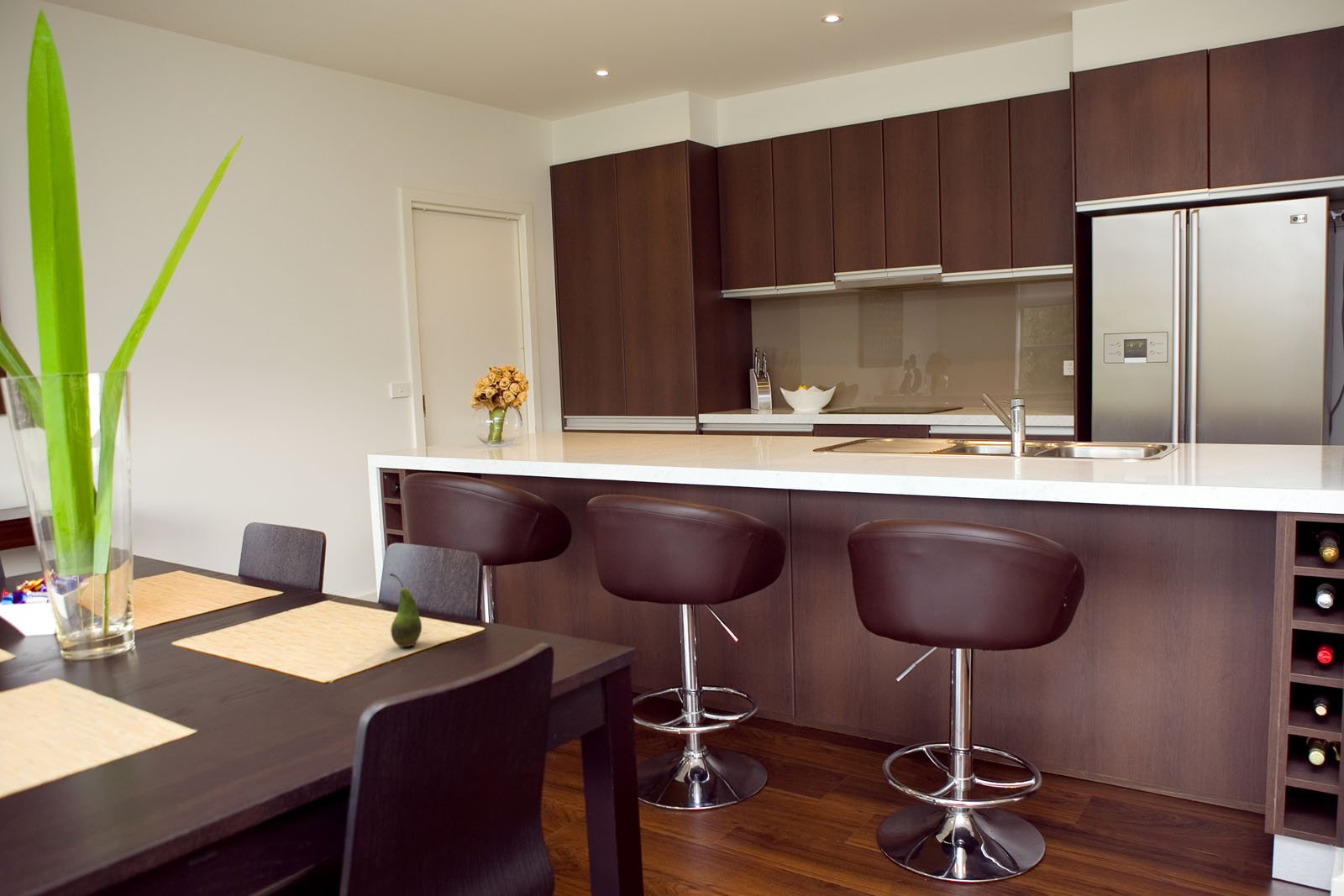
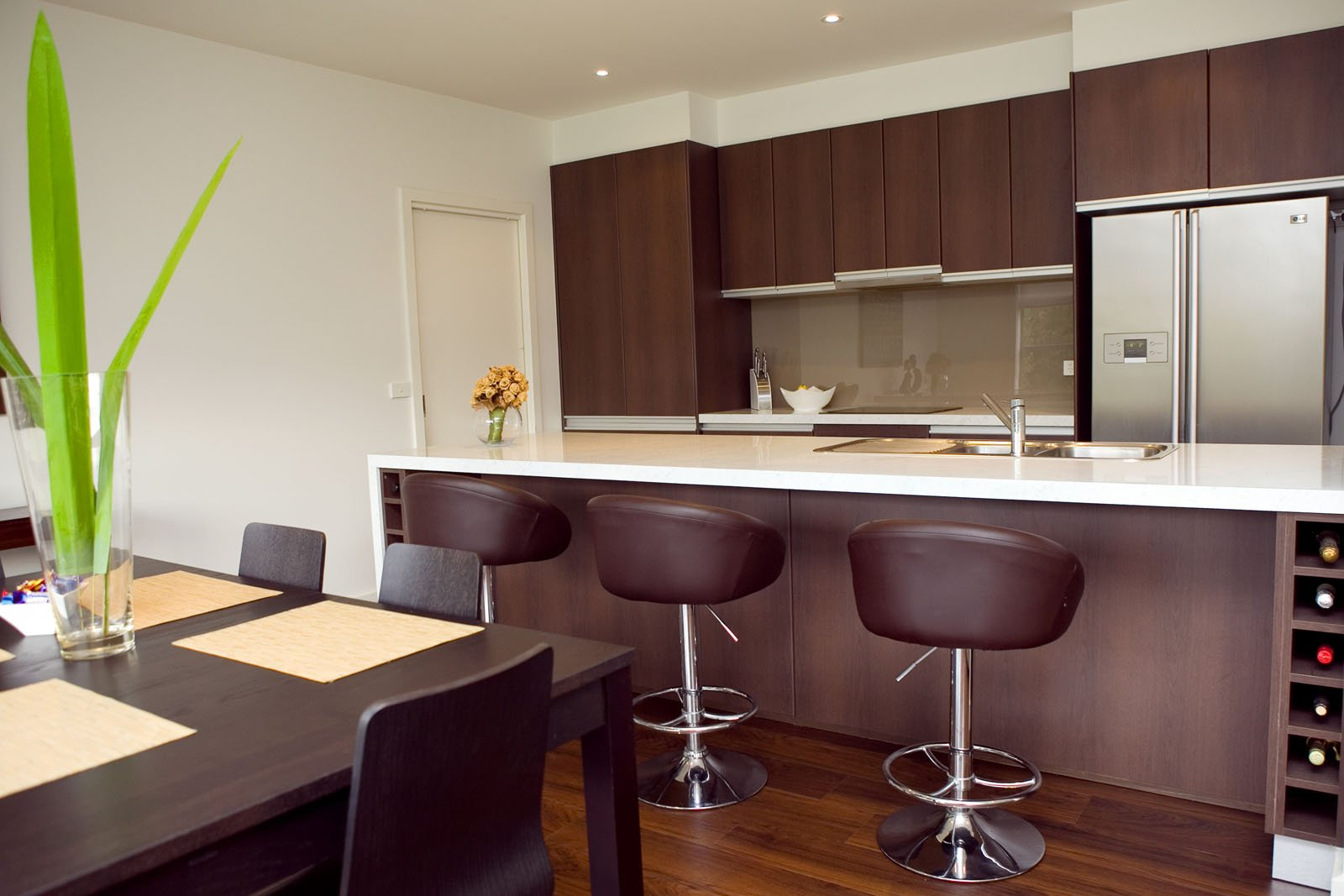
- fruit [389,573,423,648]
